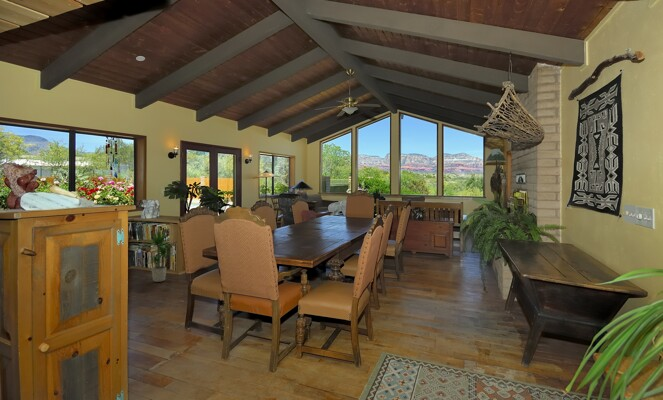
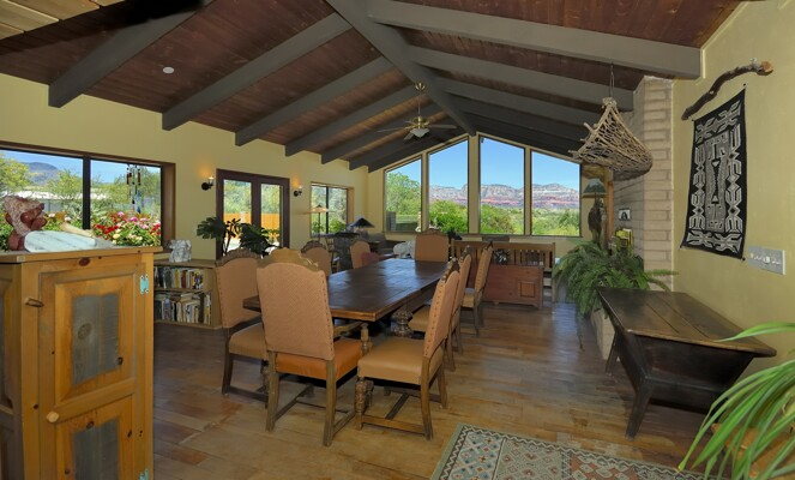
- potted plant [142,229,177,283]
